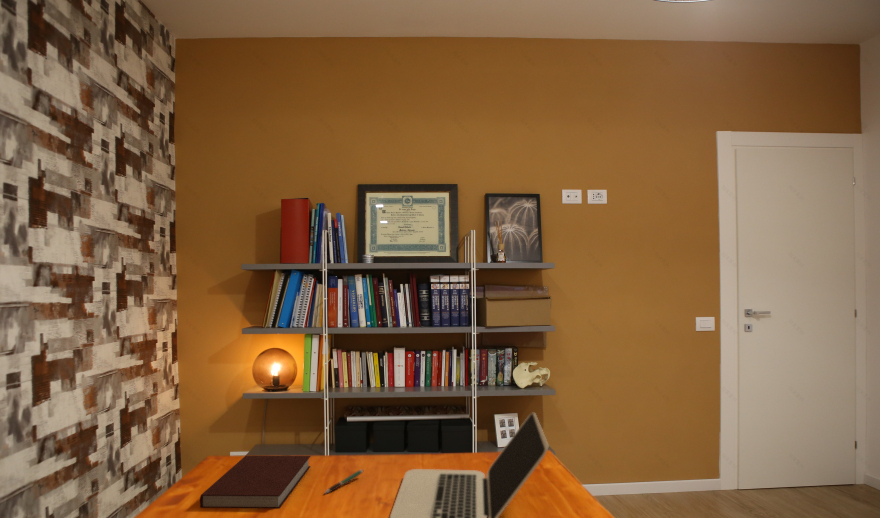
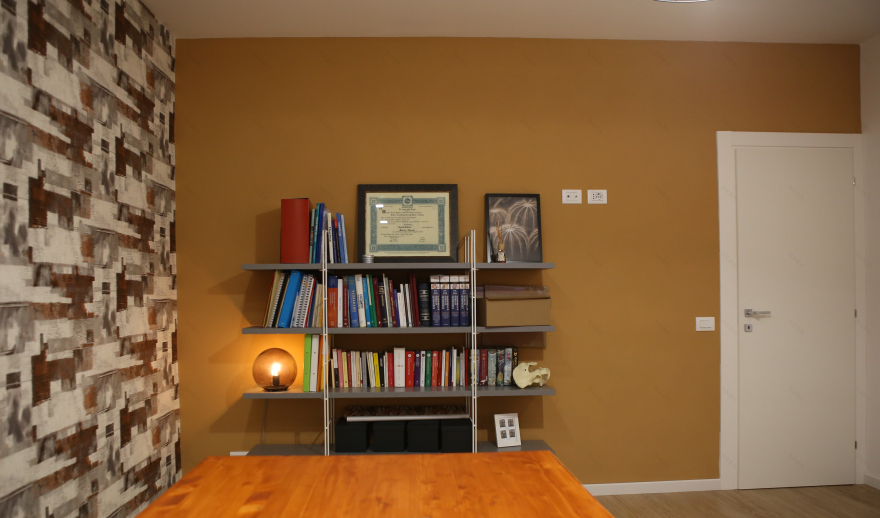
- pen [323,468,364,495]
- notebook [199,455,311,510]
- laptop [389,411,549,518]
